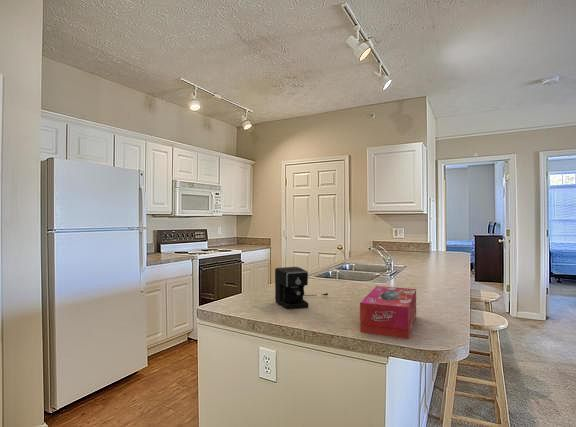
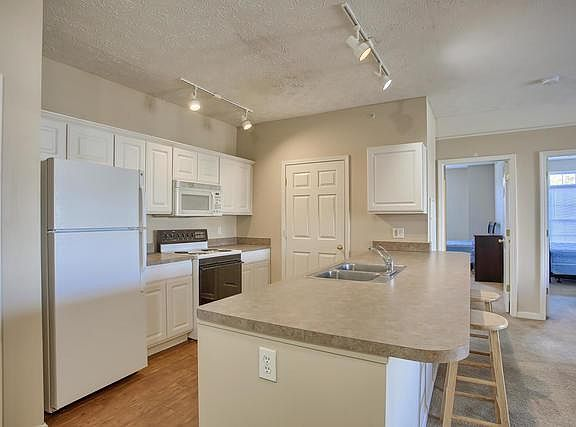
- coffee maker [274,266,329,310]
- tissue box [359,285,417,340]
